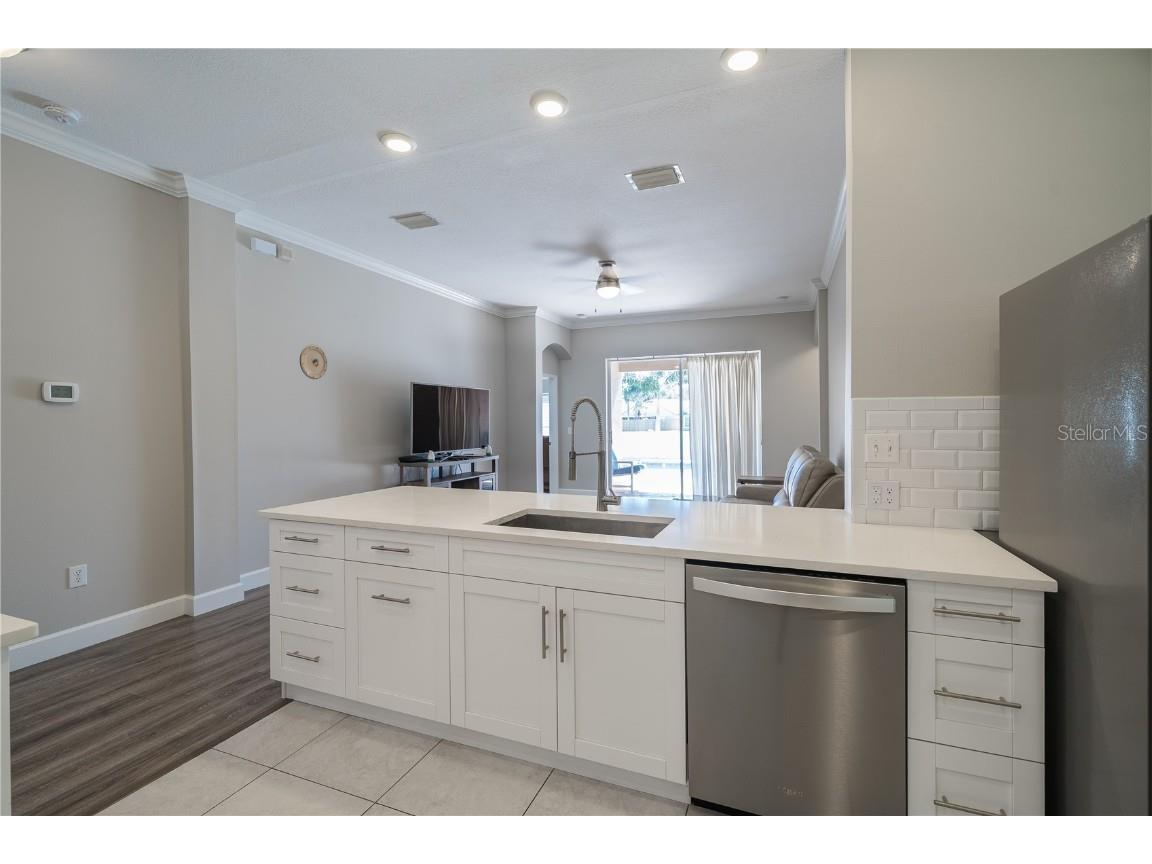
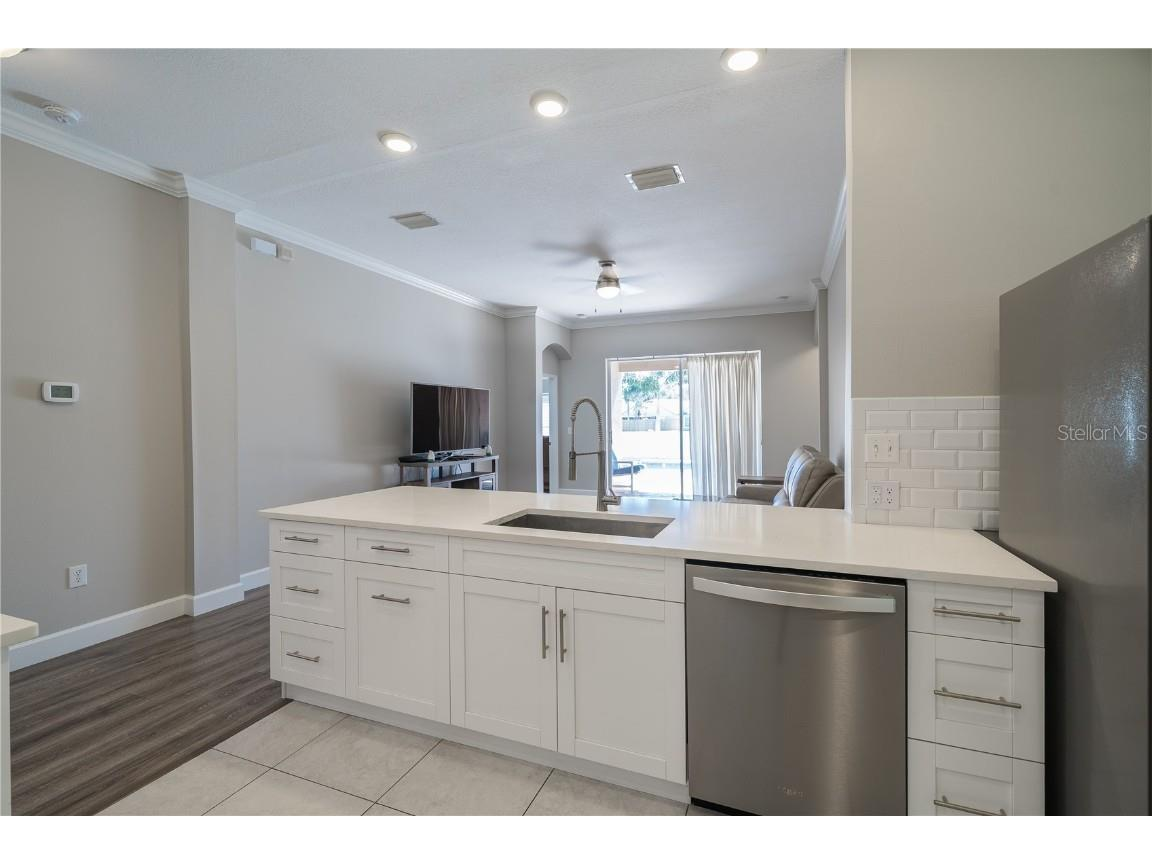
- plate [299,344,329,381]
